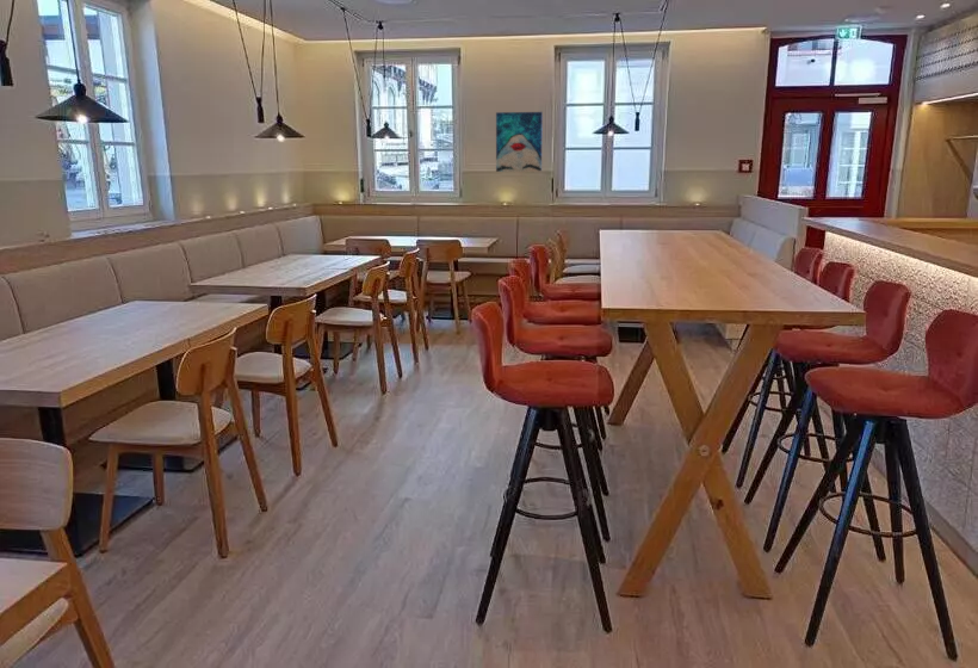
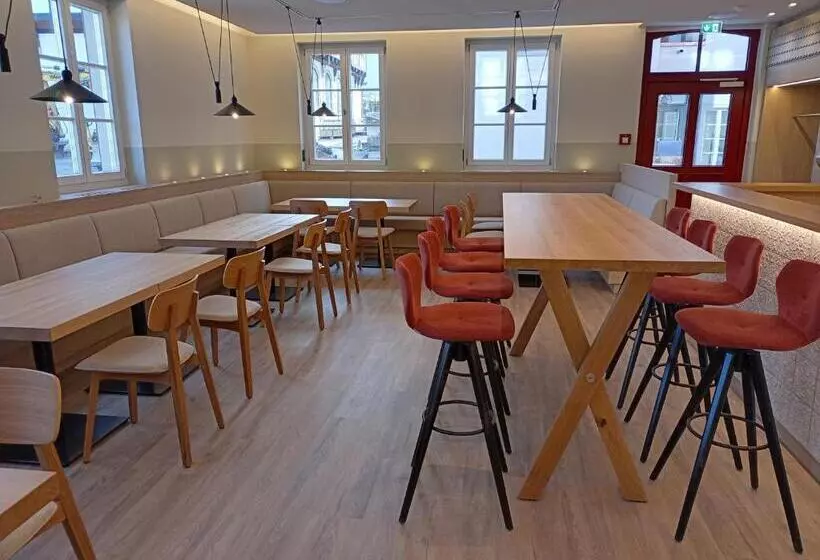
- wall art [495,111,544,173]
